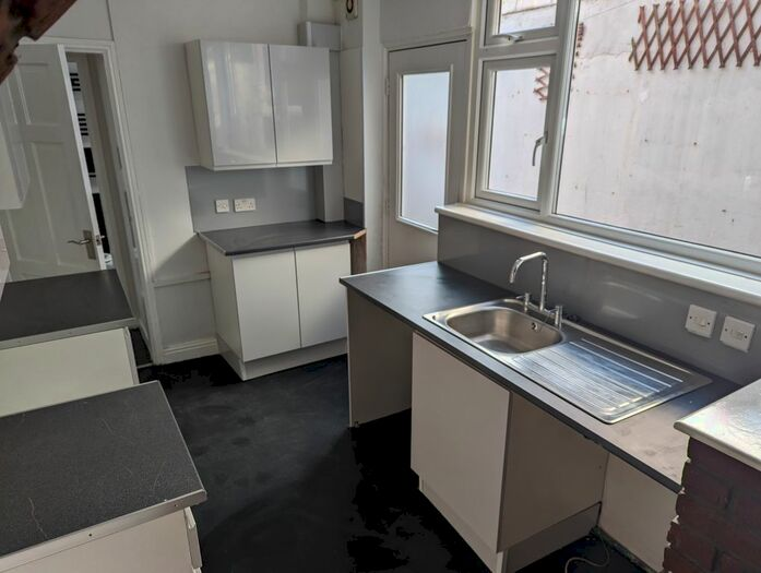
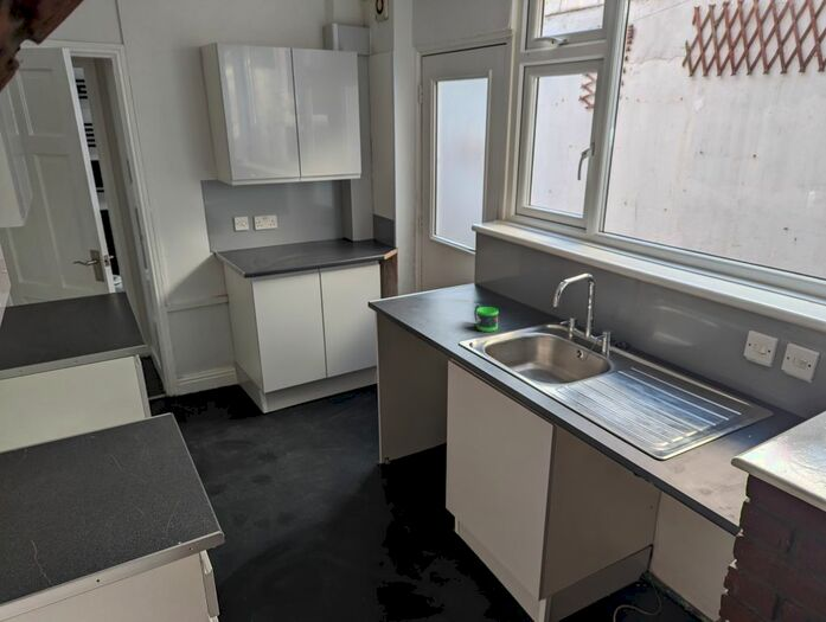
+ mug [473,304,499,333]
